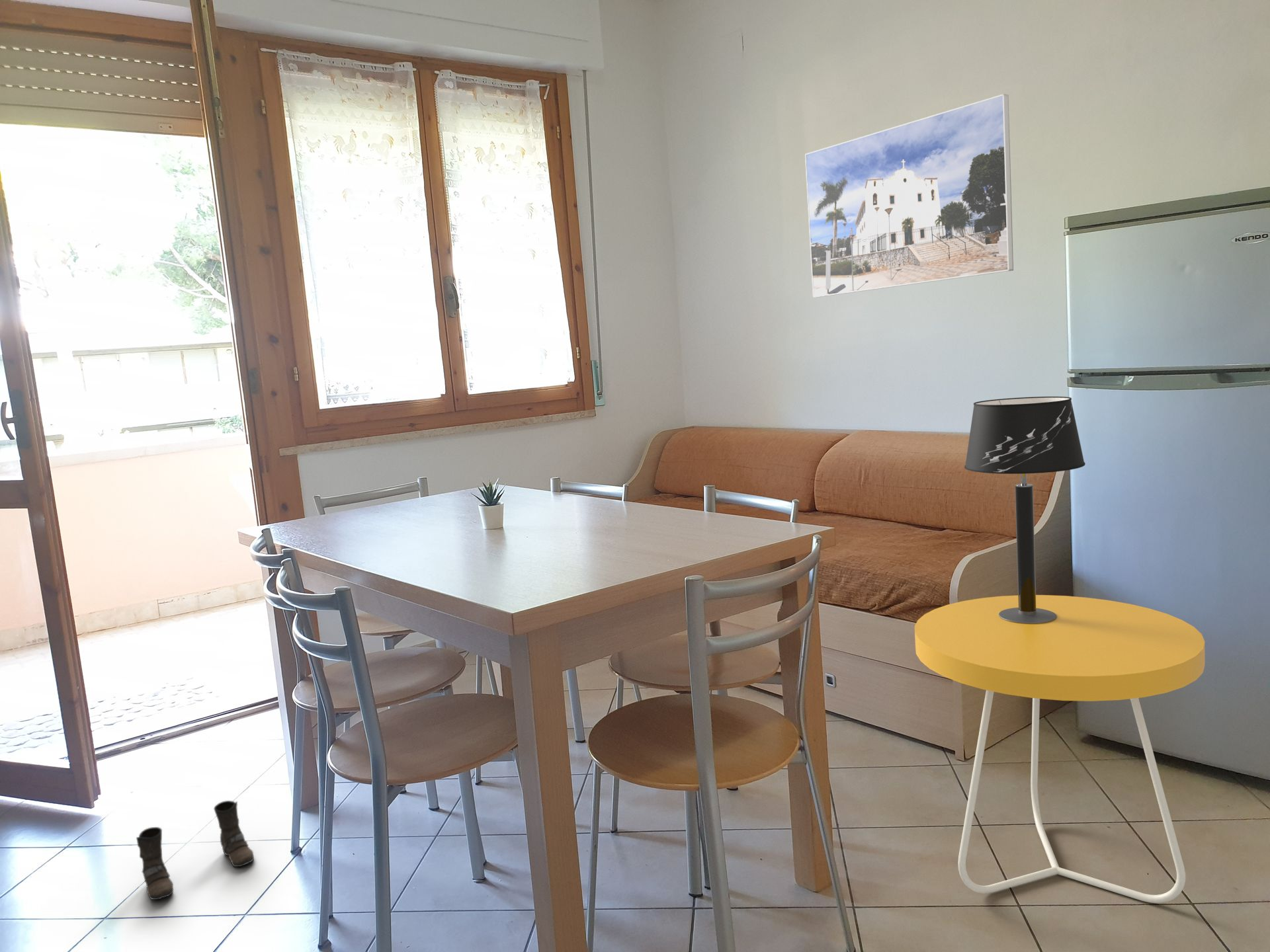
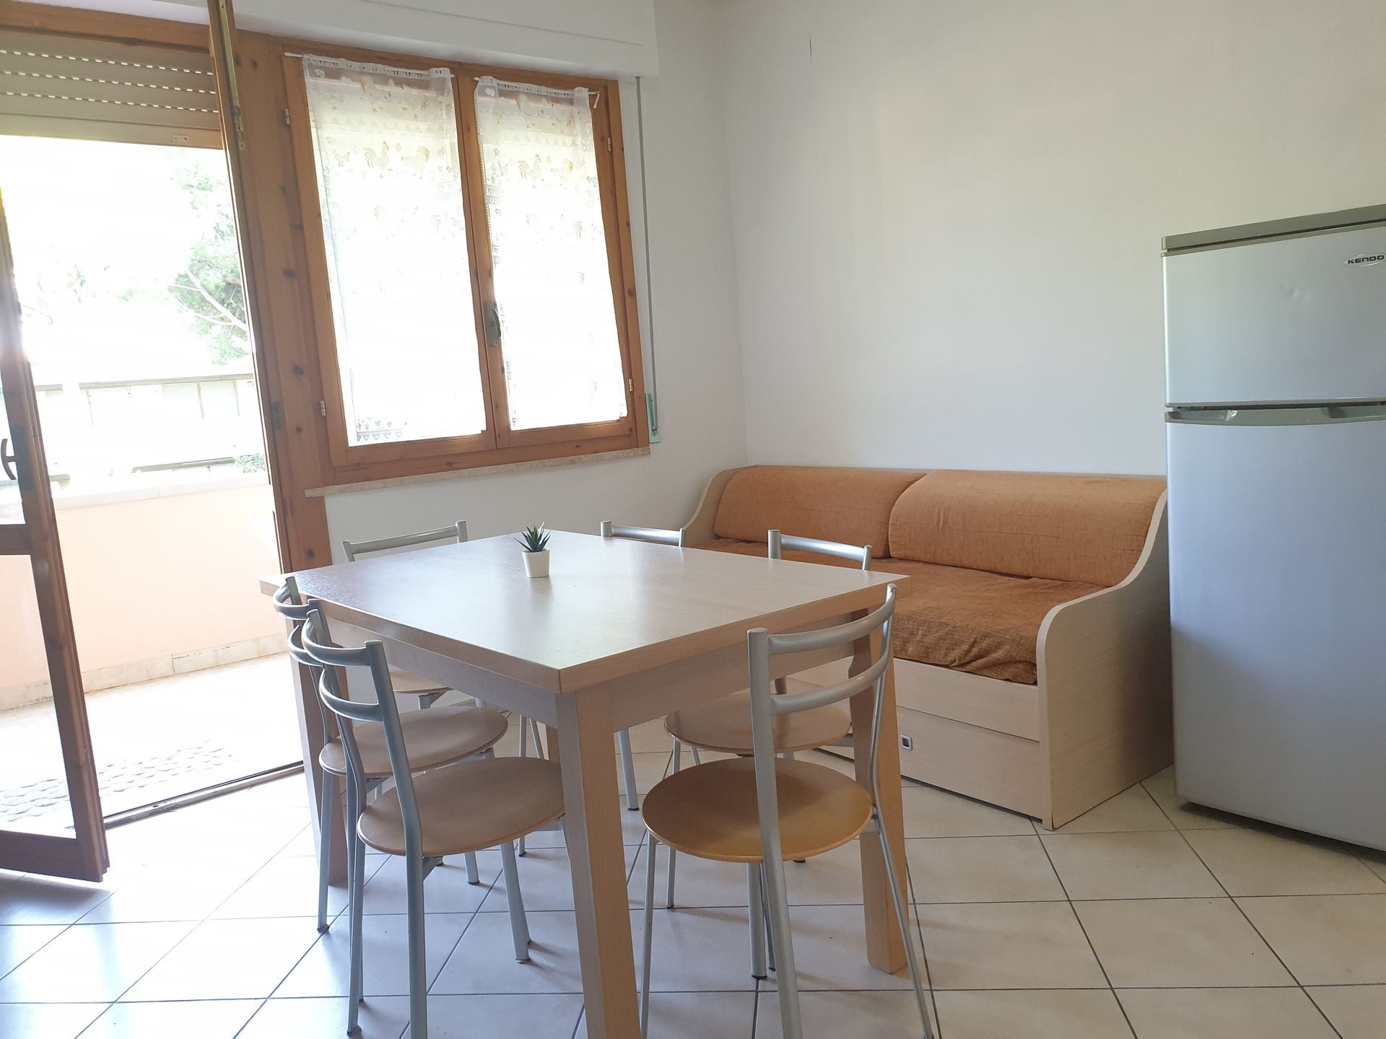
- side table [914,594,1206,904]
- boots [136,800,255,900]
- table lamp [964,396,1086,624]
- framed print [804,93,1014,298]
